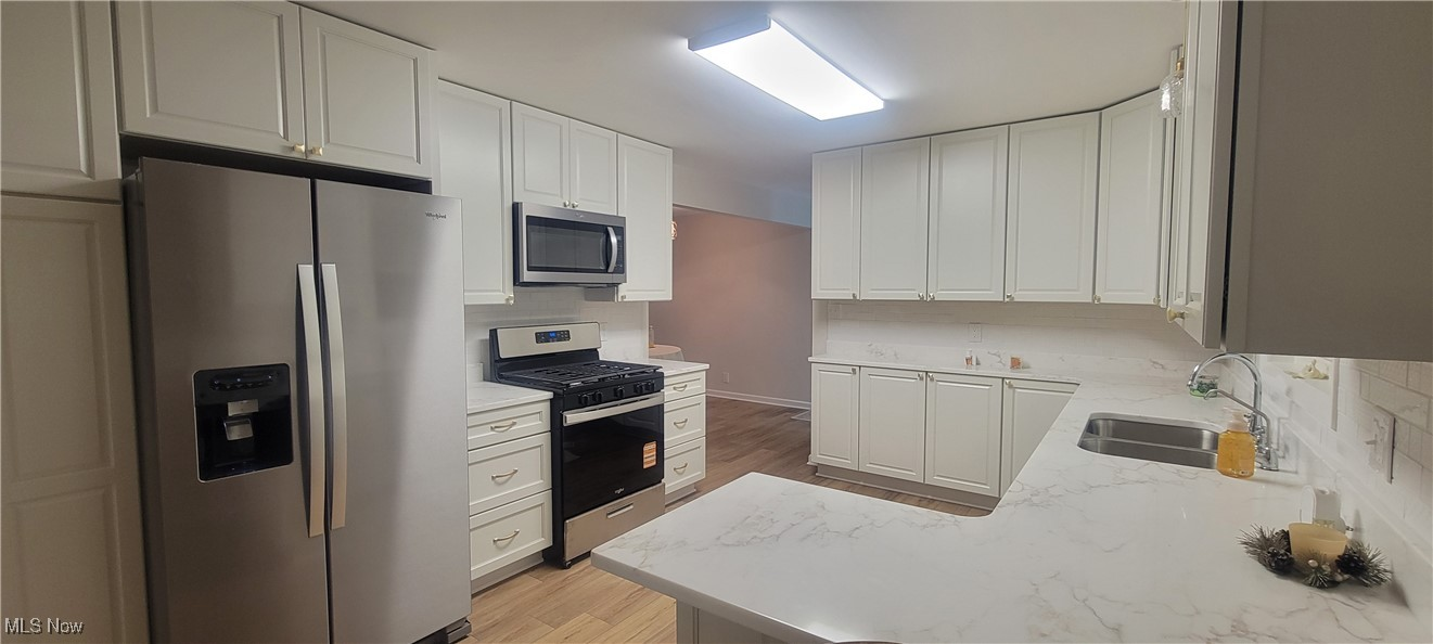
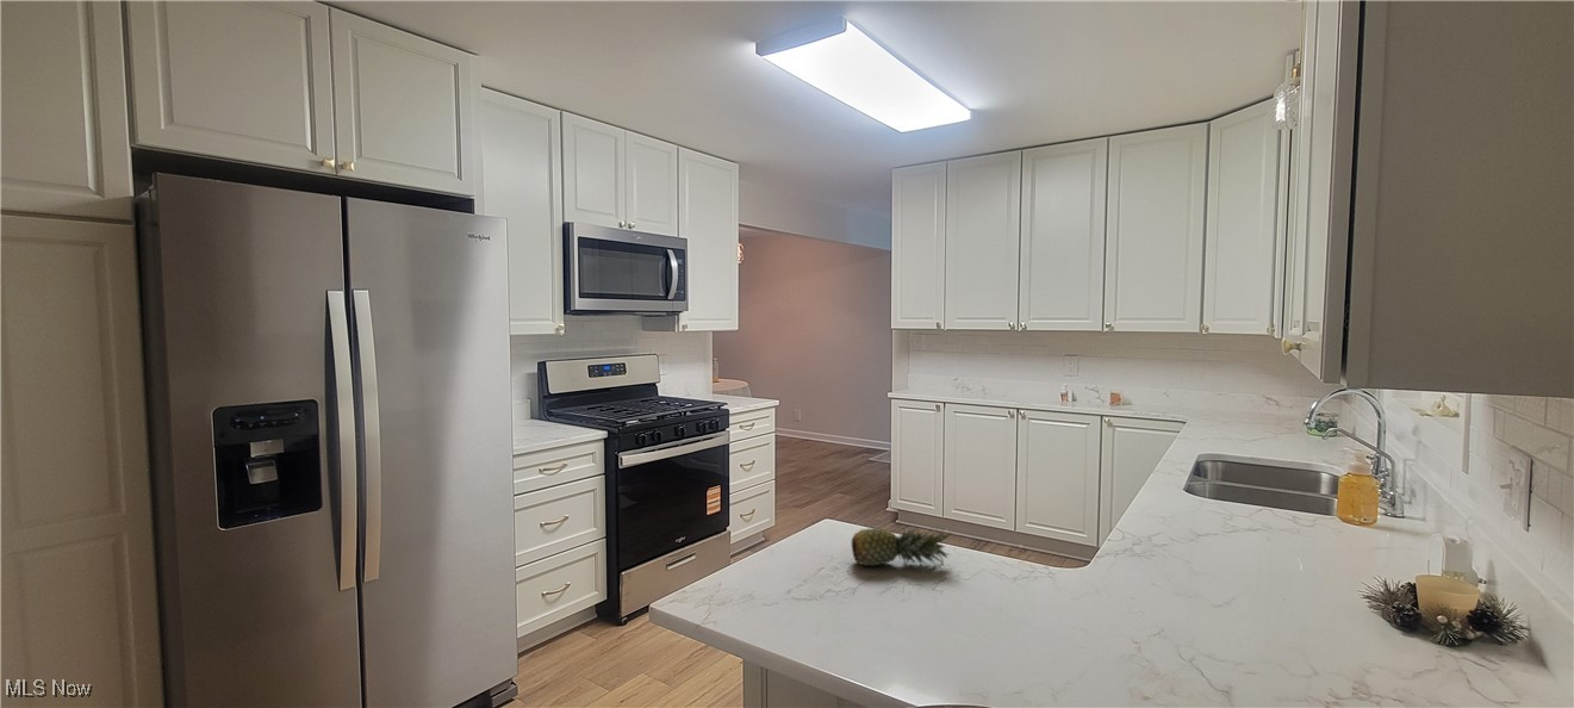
+ fruit [851,526,954,567]
